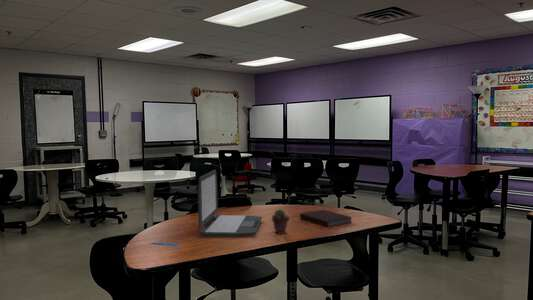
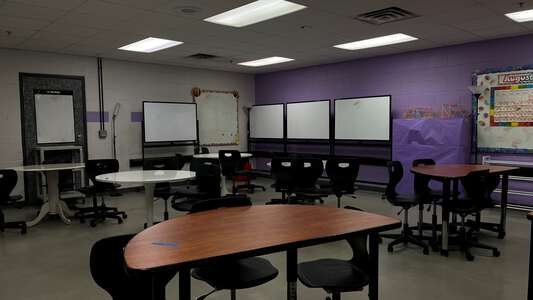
- laptop [197,169,263,238]
- notebook [299,209,353,228]
- potted succulent [271,208,290,234]
